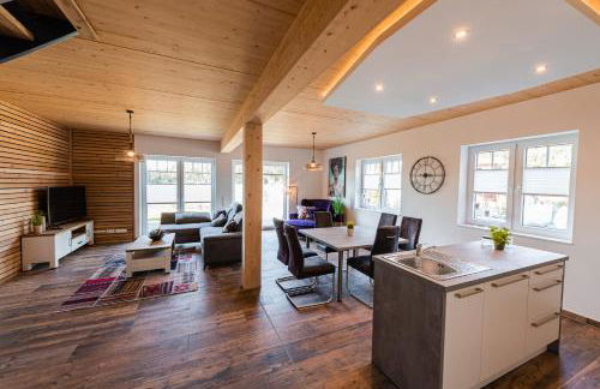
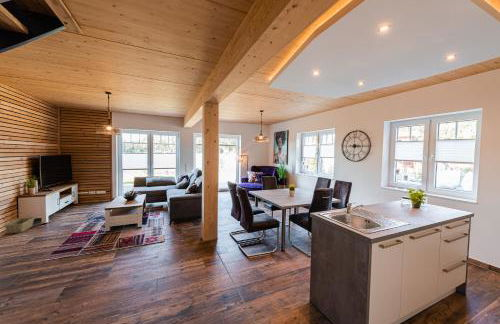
+ basket [3,212,36,235]
